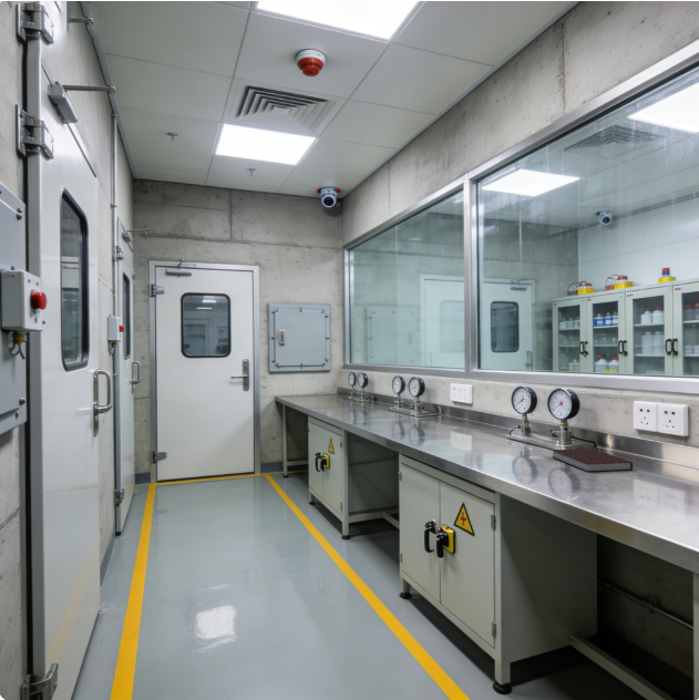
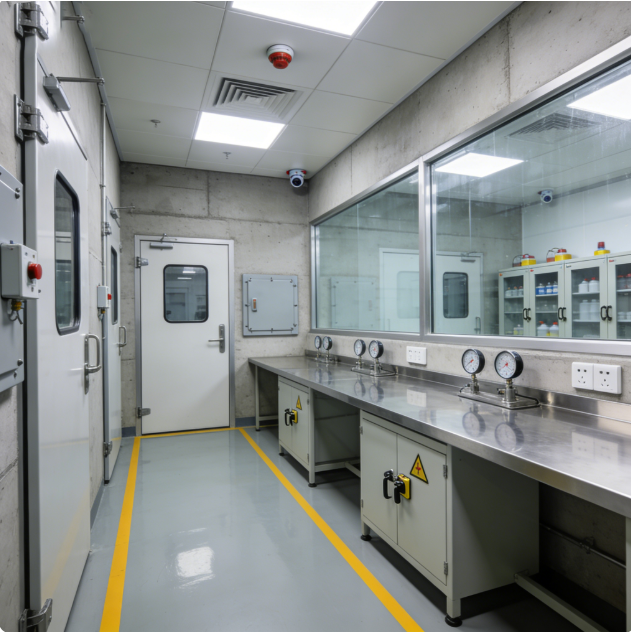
- notebook [551,447,634,473]
